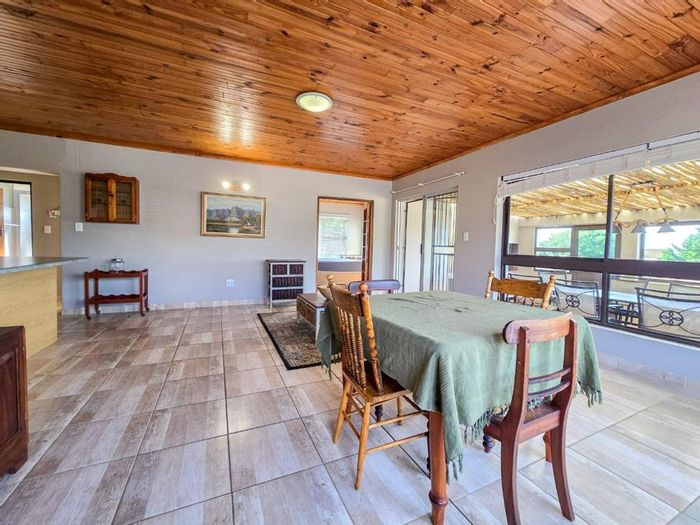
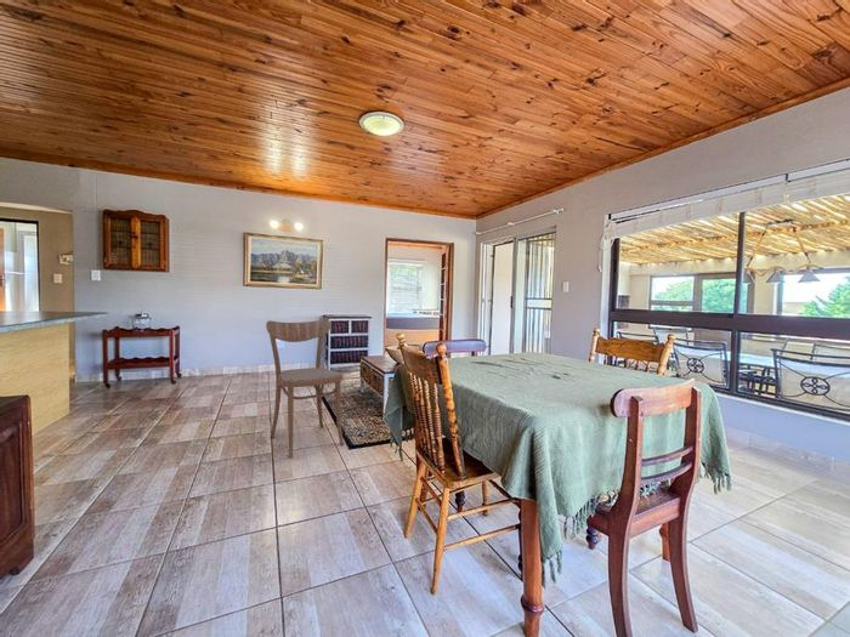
+ dining chair [265,319,345,459]
